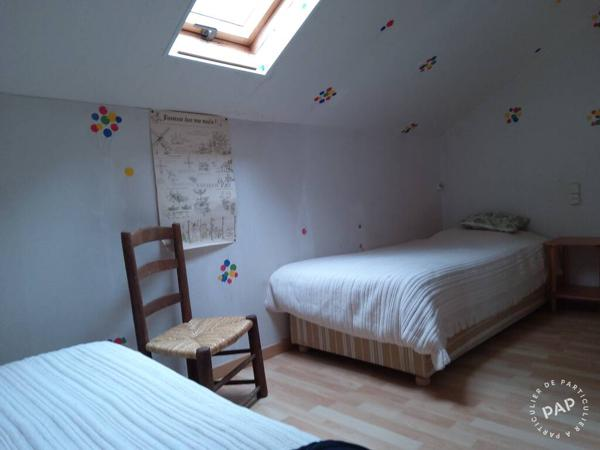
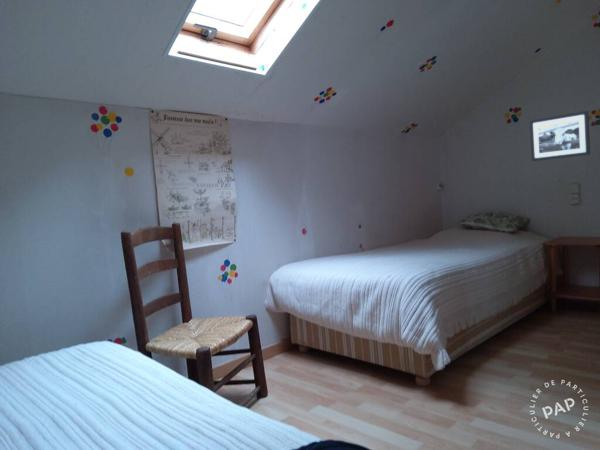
+ picture frame [529,110,591,162]
